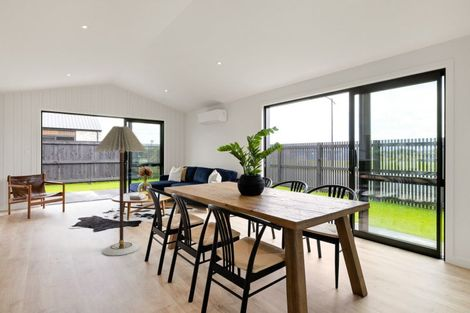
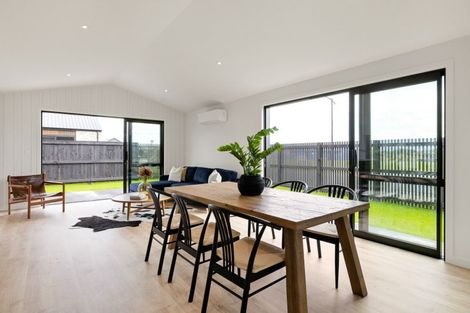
- floor lamp [93,125,148,256]
